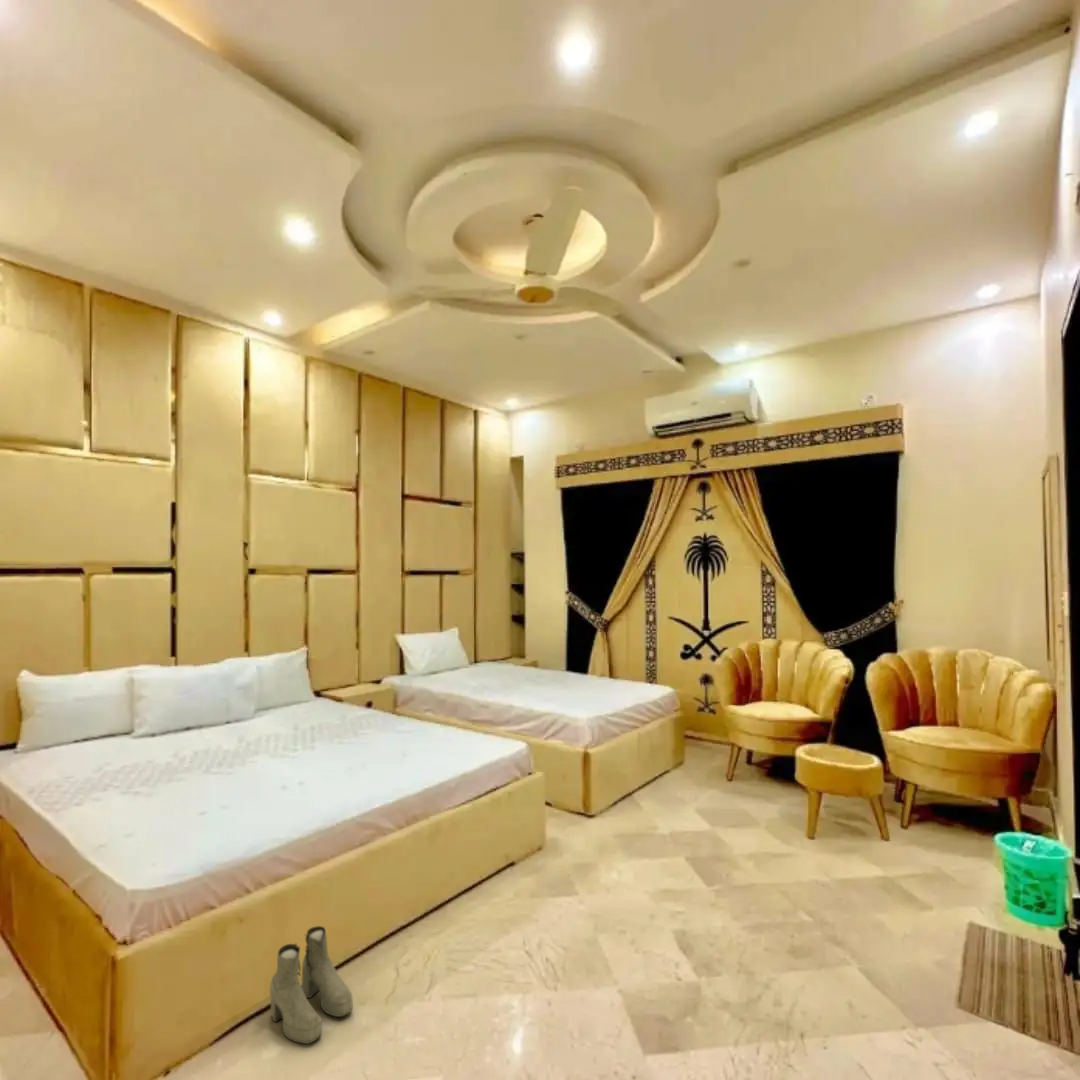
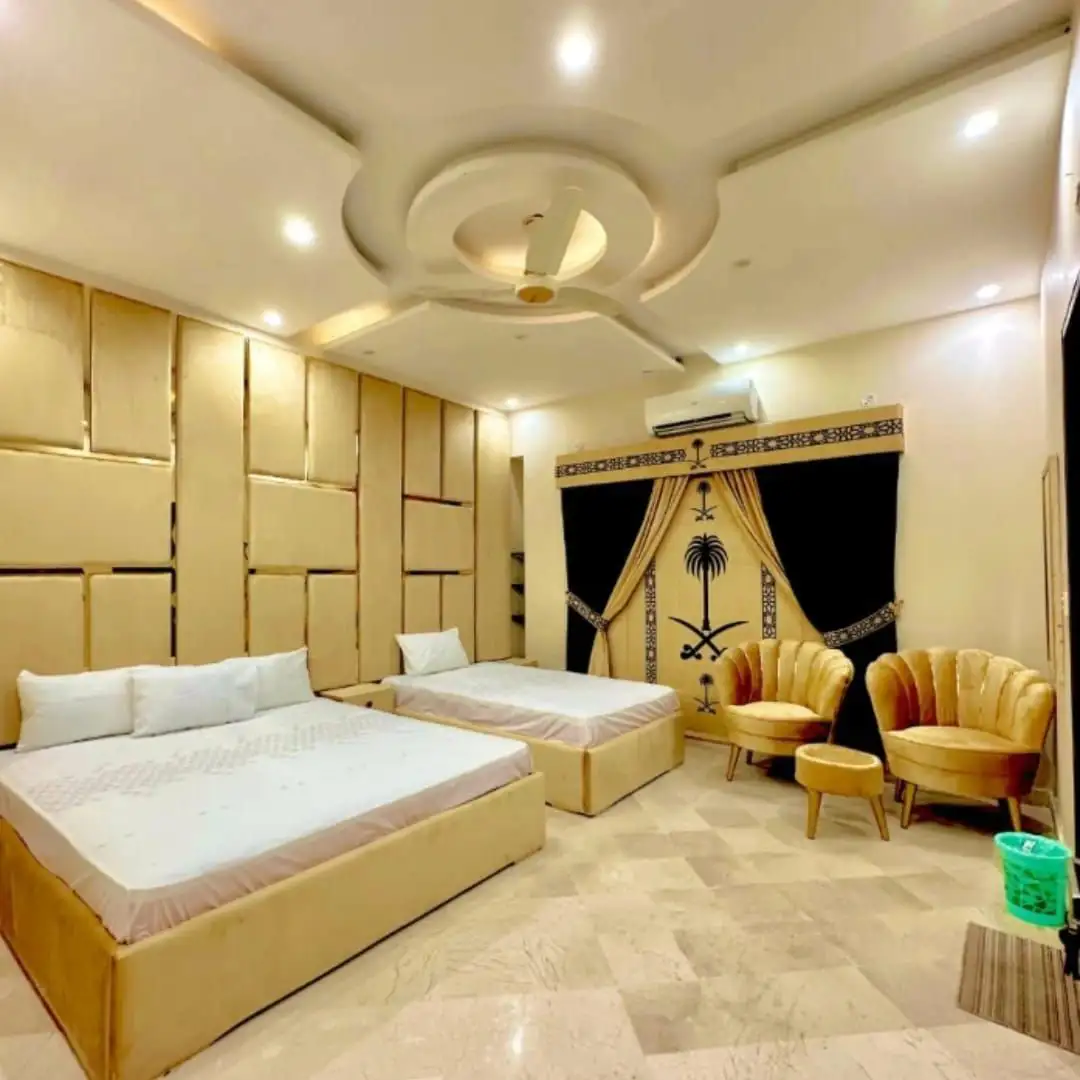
- boots [269,925,354,1045]
